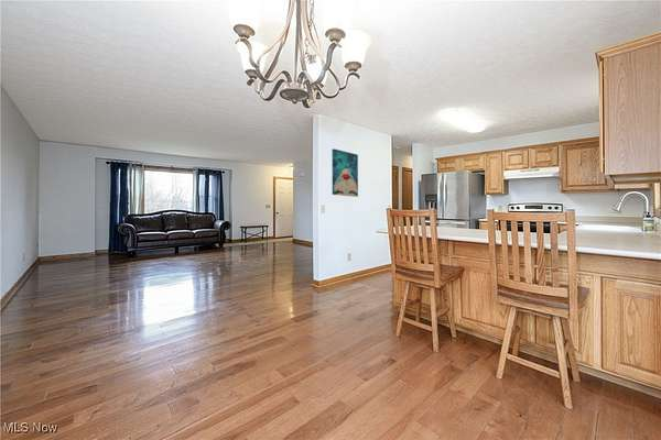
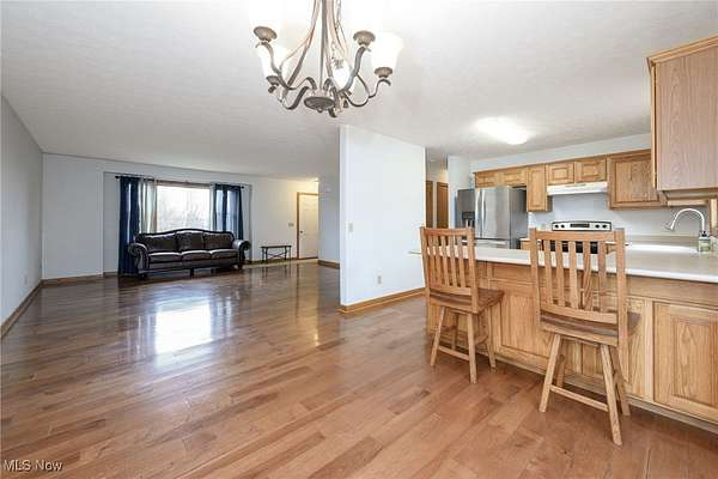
- wall art [332,147,359,198]
